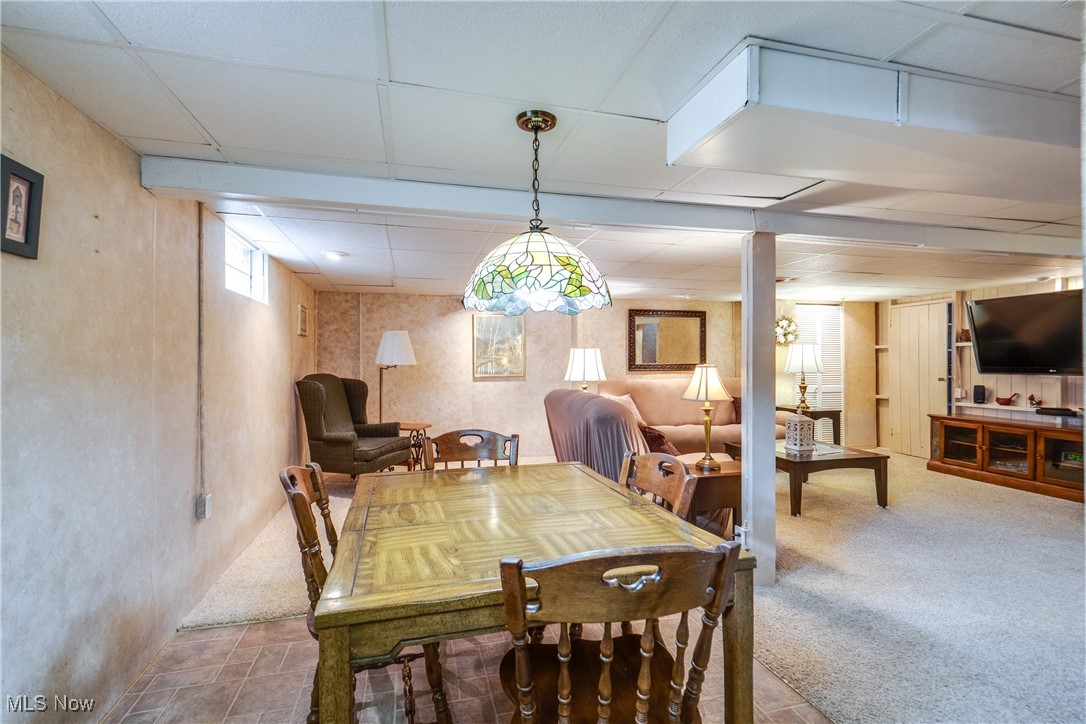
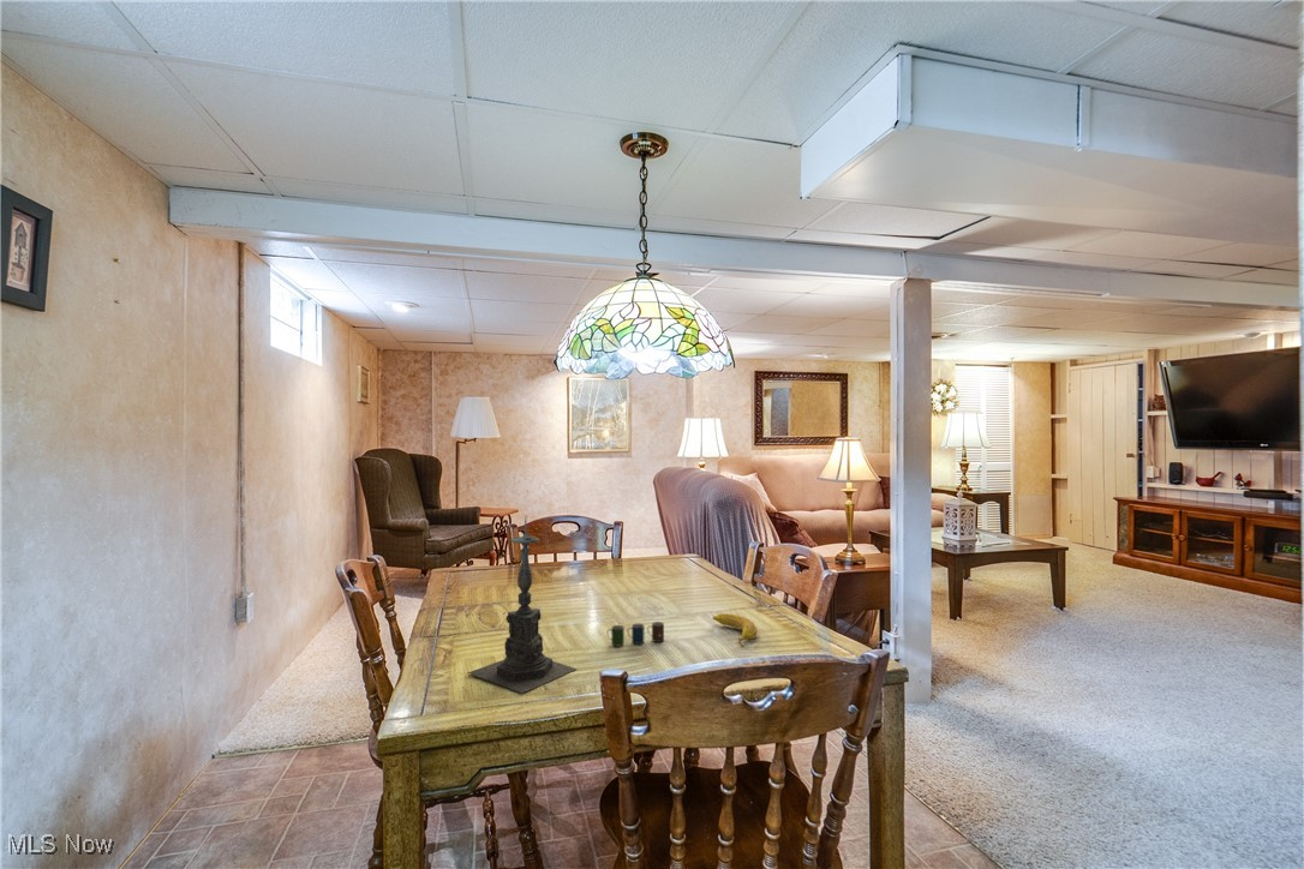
+ candle holder [467,515,578,695]
+ cup [606,621,665,647]
+ fruit [712,612,759,648]
